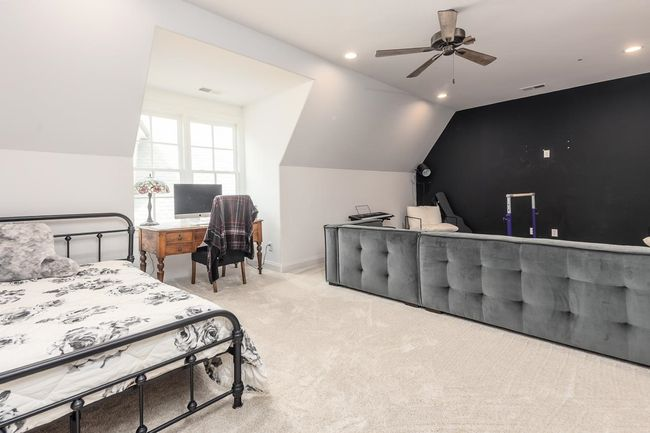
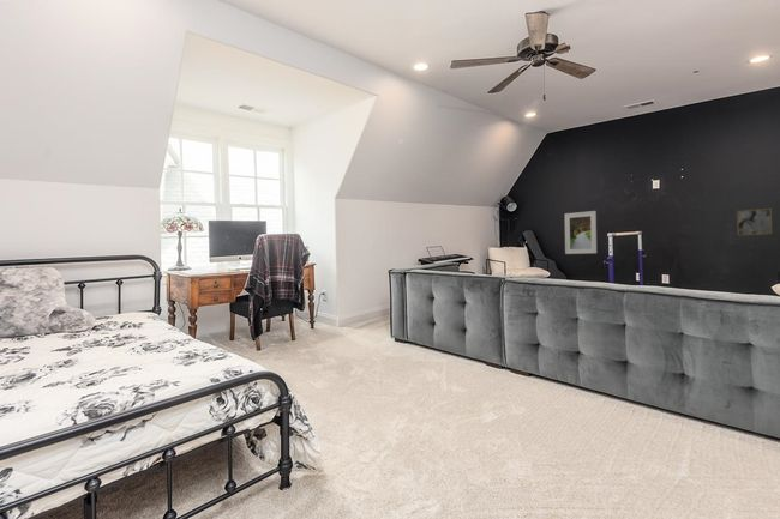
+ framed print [564,210,598,255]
+ wall art [736,207,773,236]
